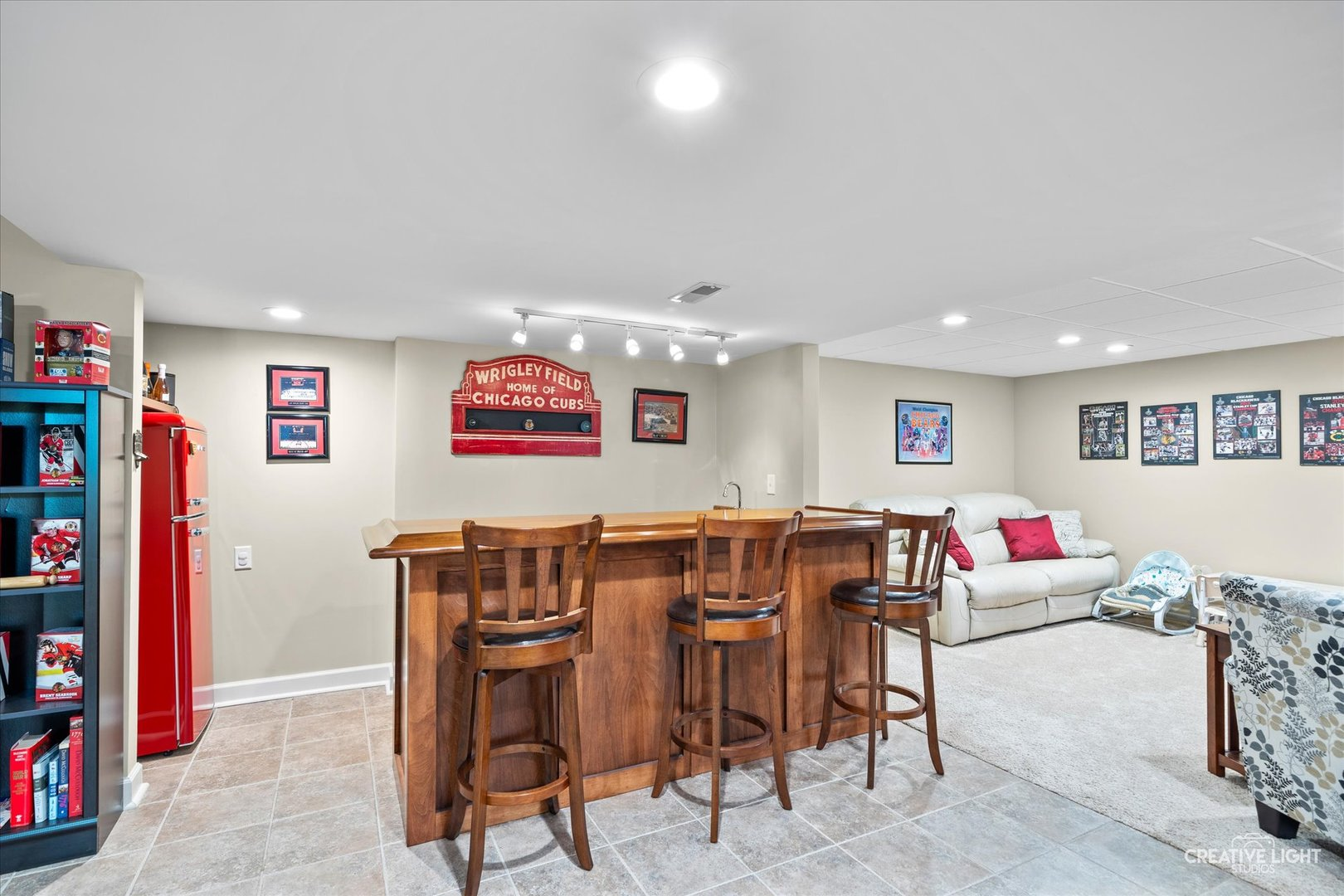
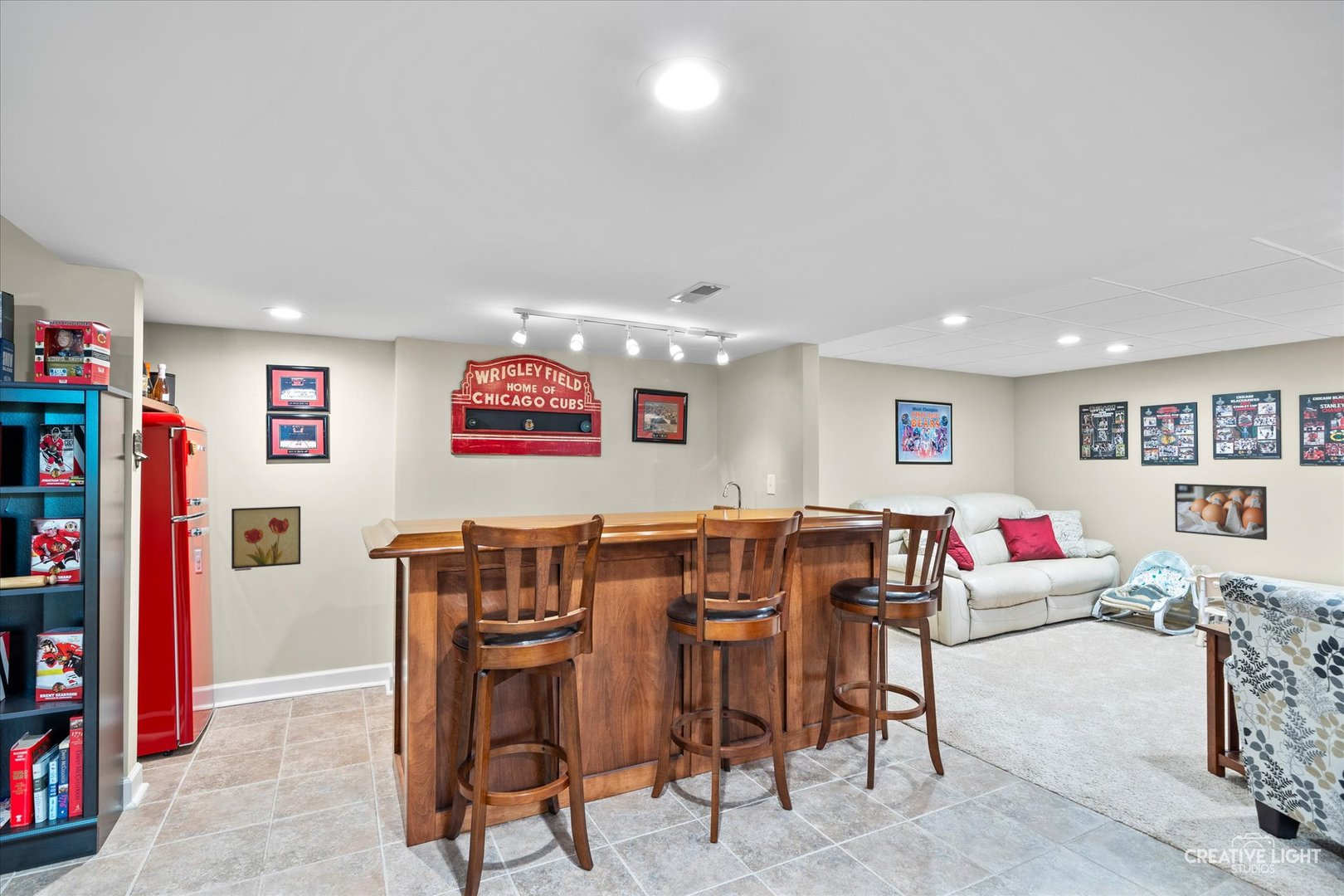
+ wall art [231,505,301,570]
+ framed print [1174,483,1268,541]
